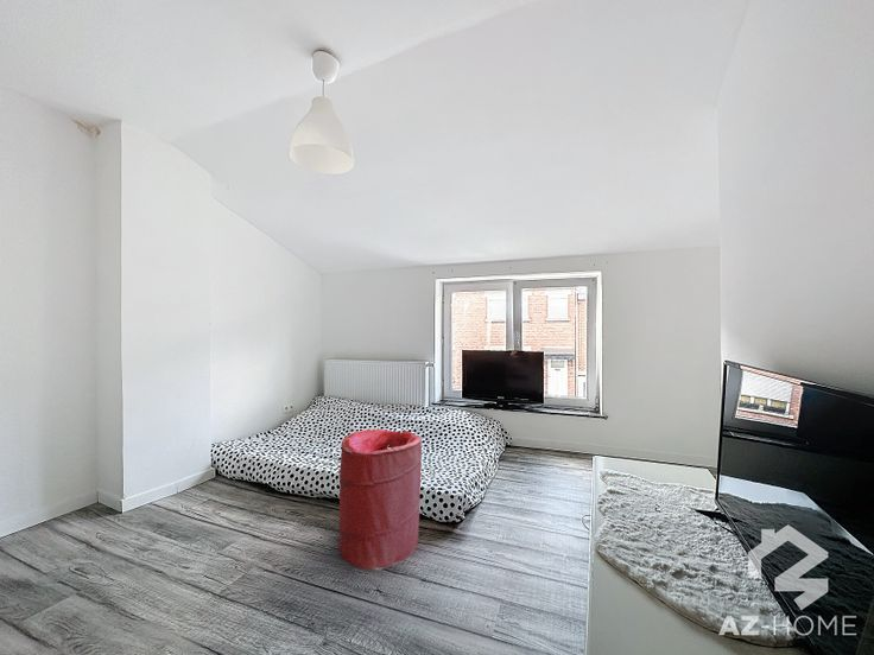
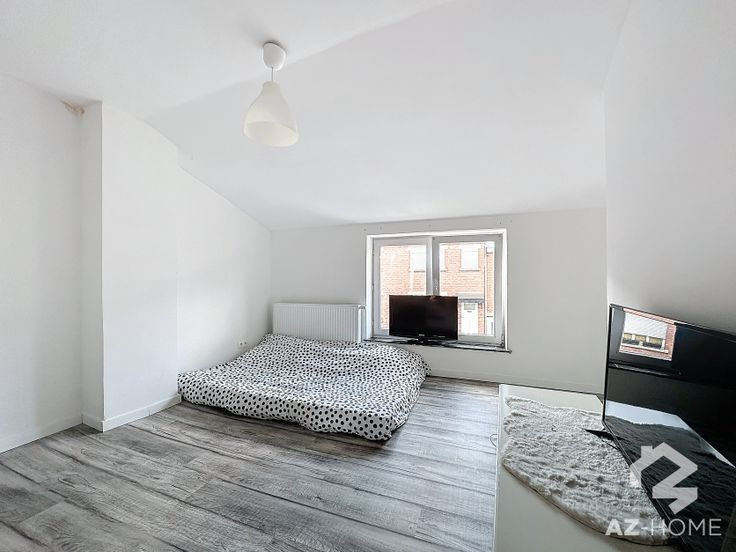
- laundry hamper [338,428,423,571]
